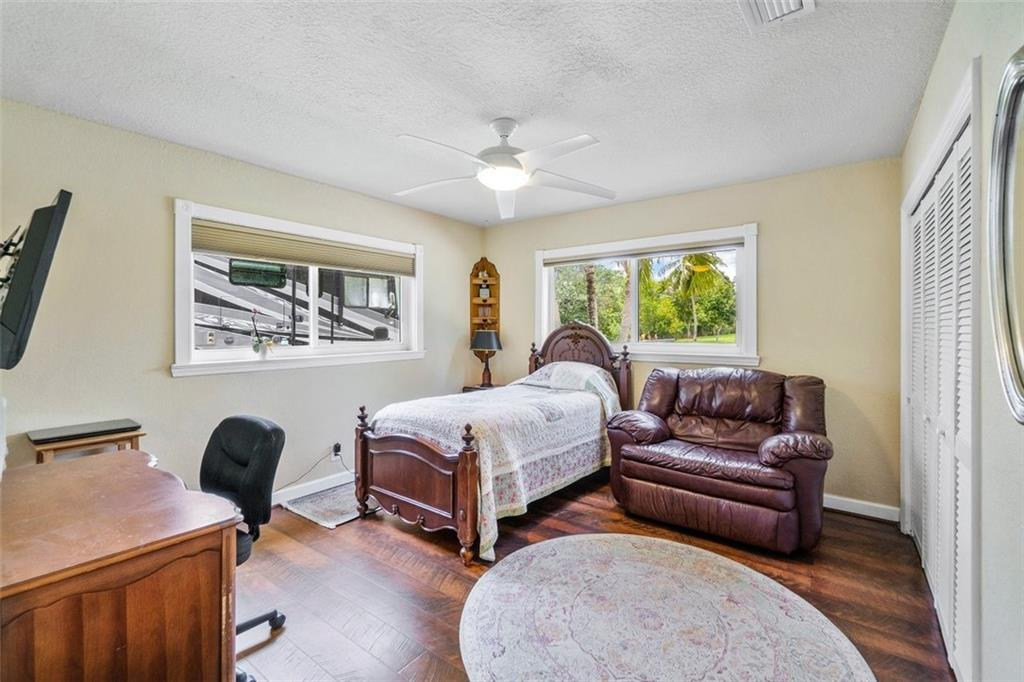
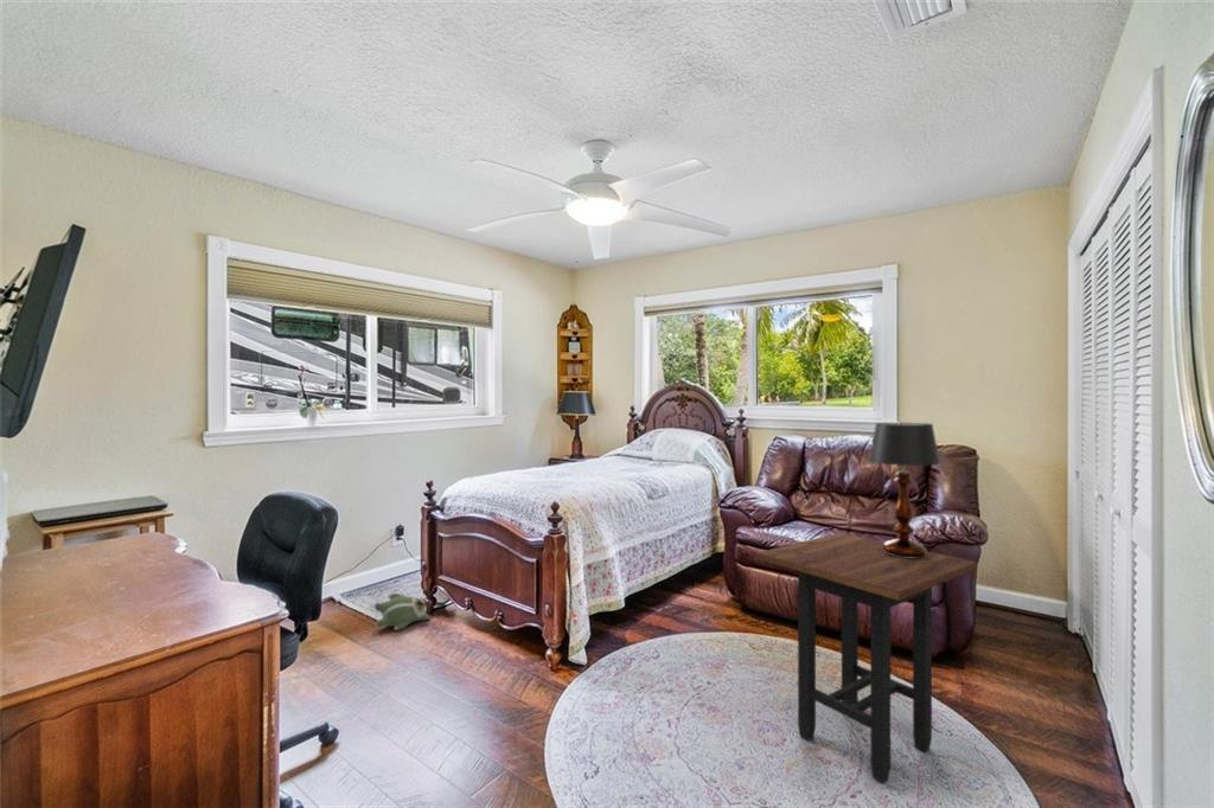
+ table lamp [868,422,941,558]
+ side table [756,532,978,784]
+ plush toy [373,592,432,631]
